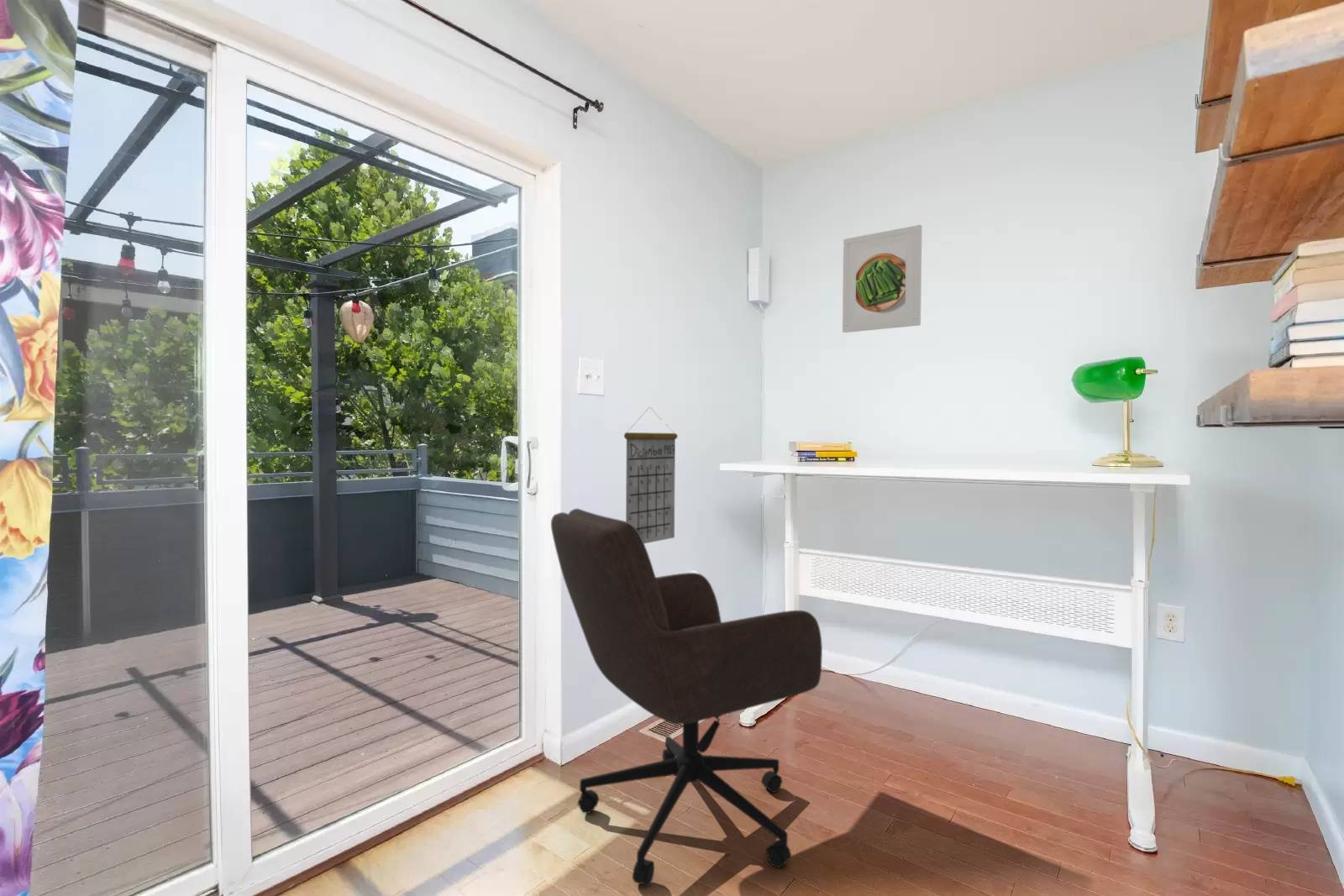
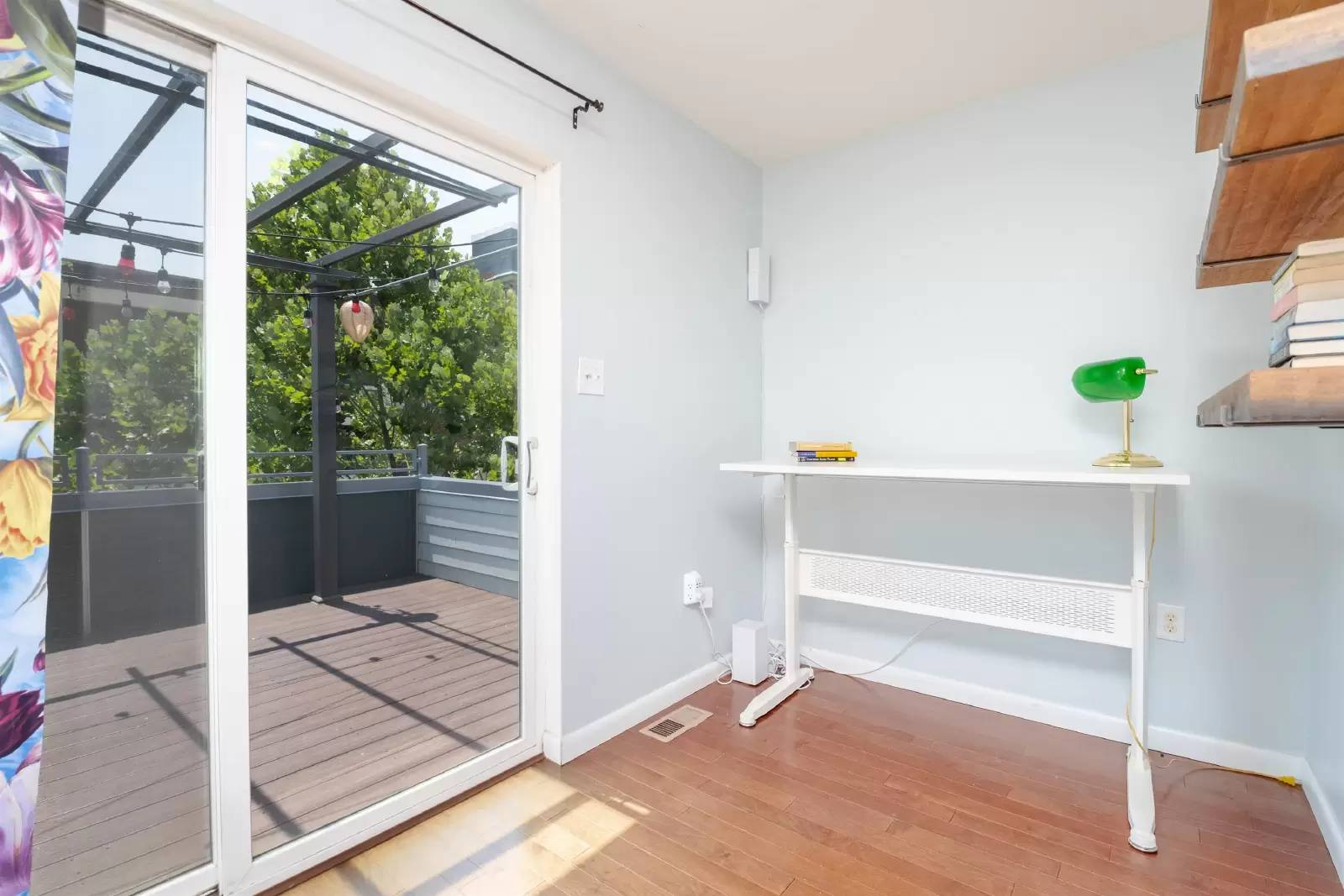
- calendar [623,406,679,544]
- office chair [550,508,823,887]
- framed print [842,224,923,333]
